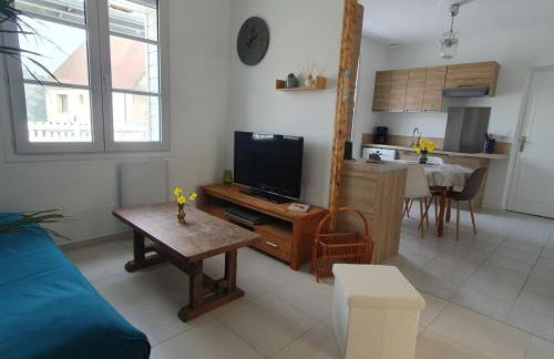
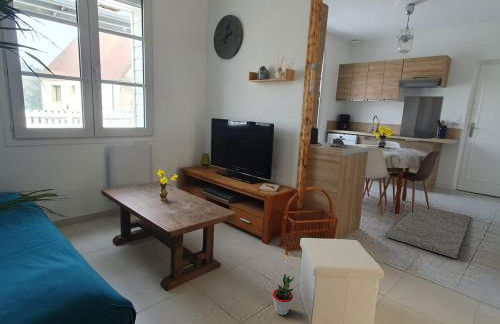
+ potted plant [272,273,295,316]
+ rug [384,204,472,259]
